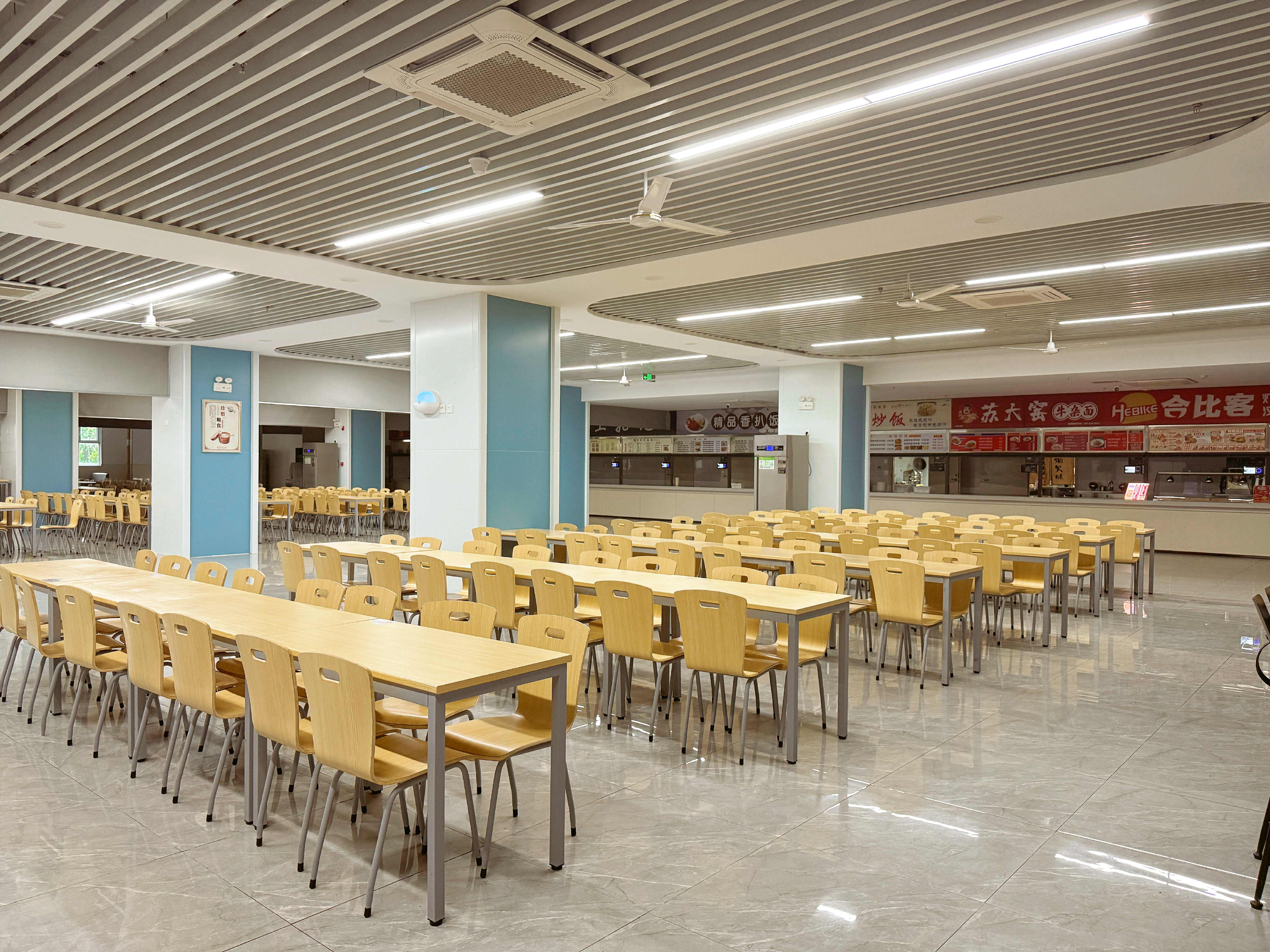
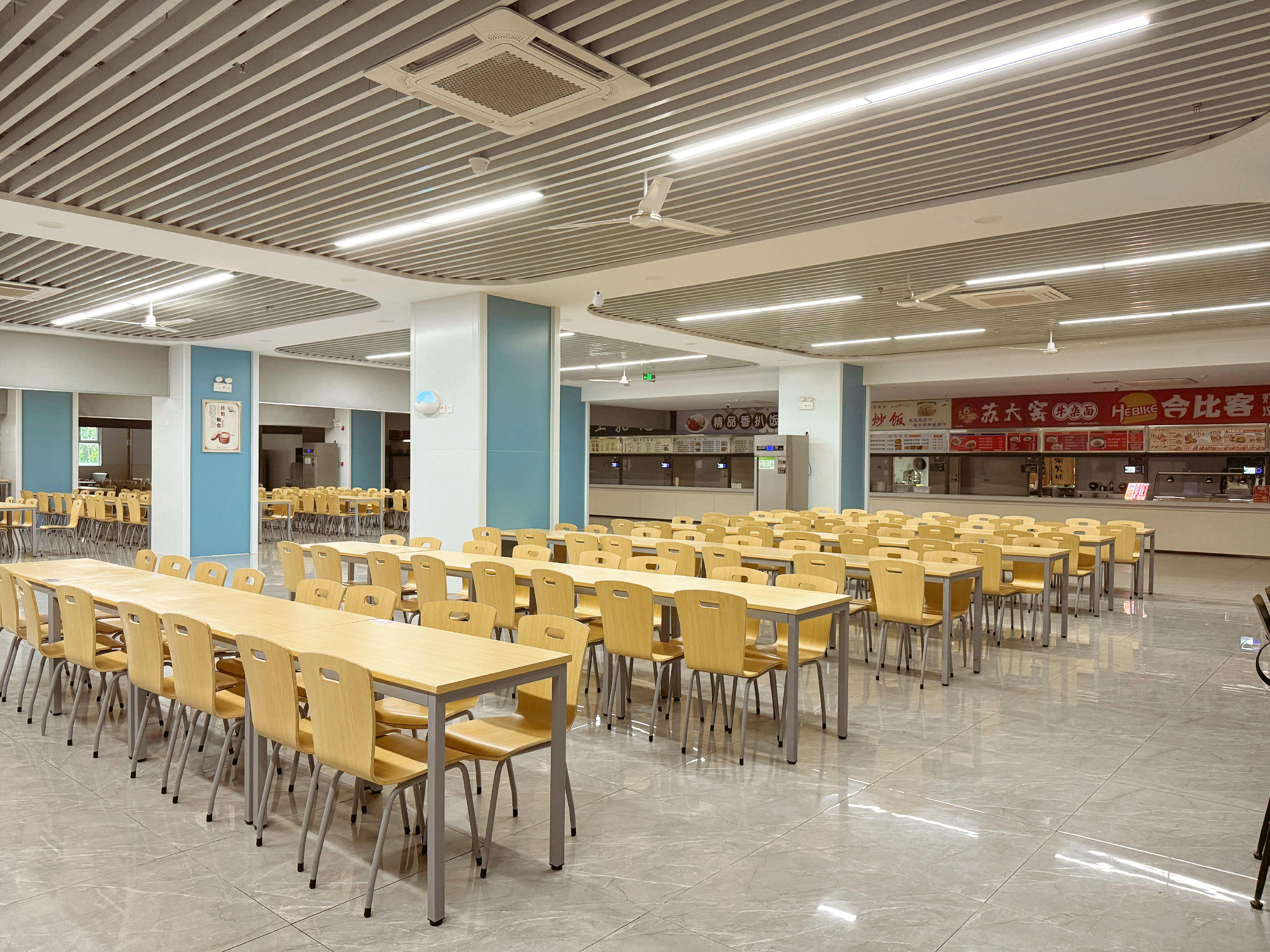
+ security camera [592,289,604,308]
